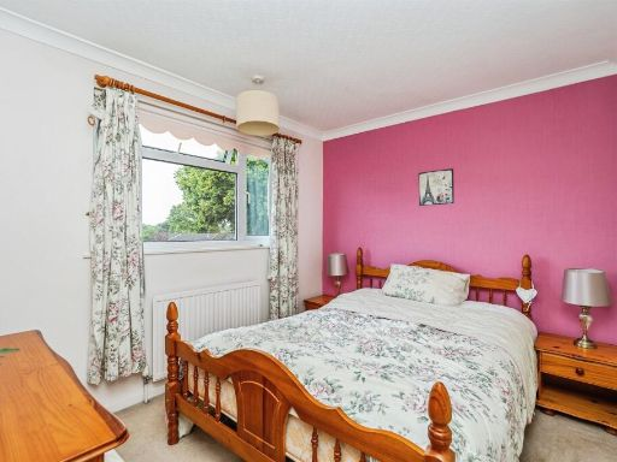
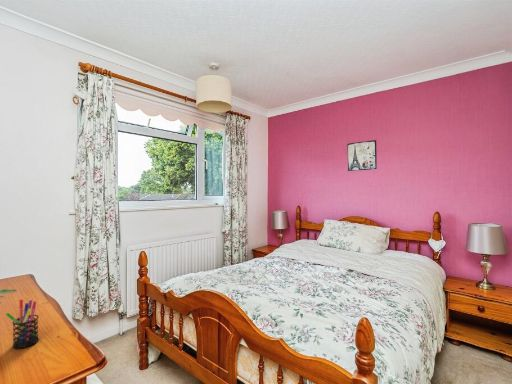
+ pen holder [5,298,40,349]
